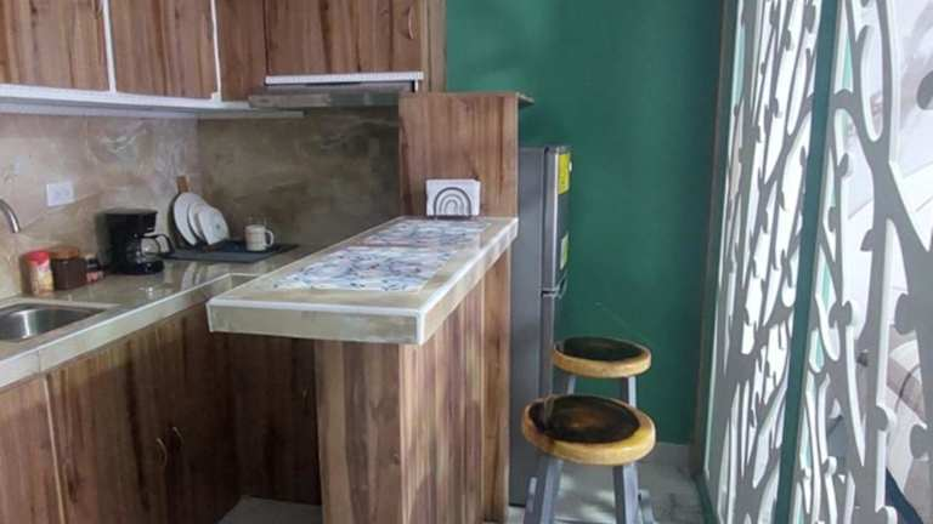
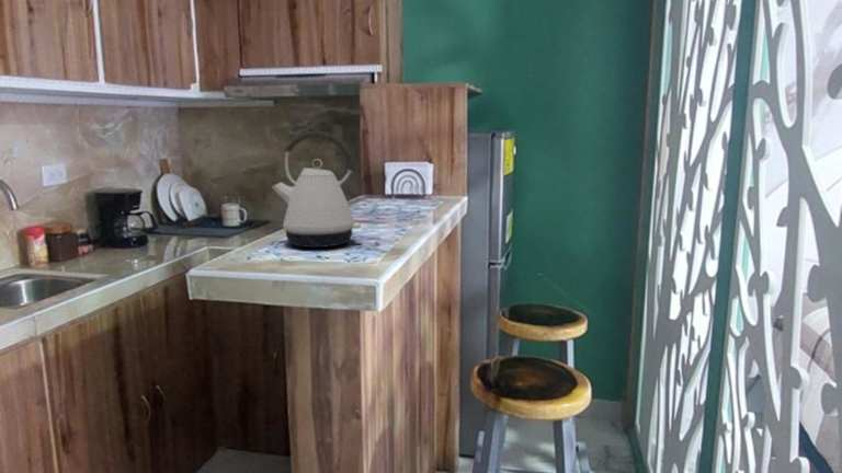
+ kettle [271,130,362,249]
